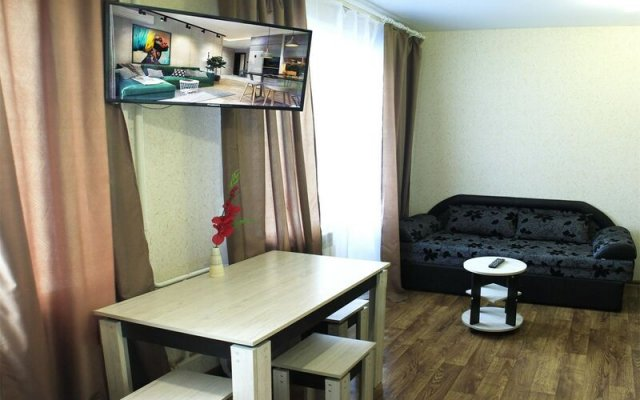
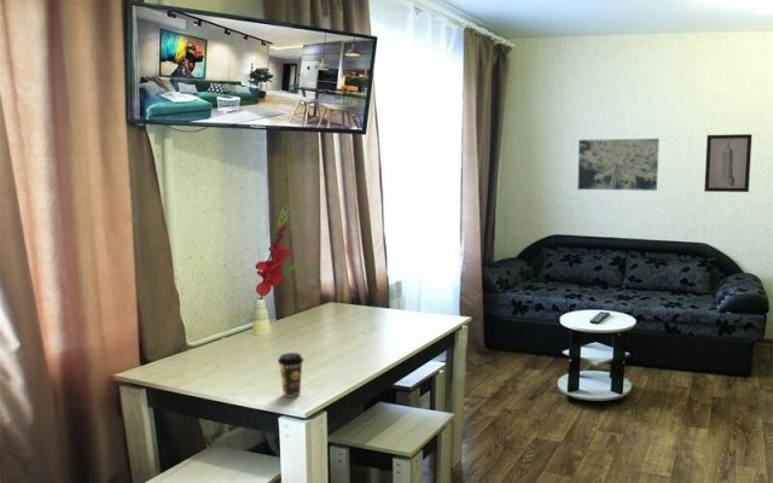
+ wall art [703,133,754,193]
+ wall art [576,138,661,192]
+ coffee cup [277,351,304,398]
